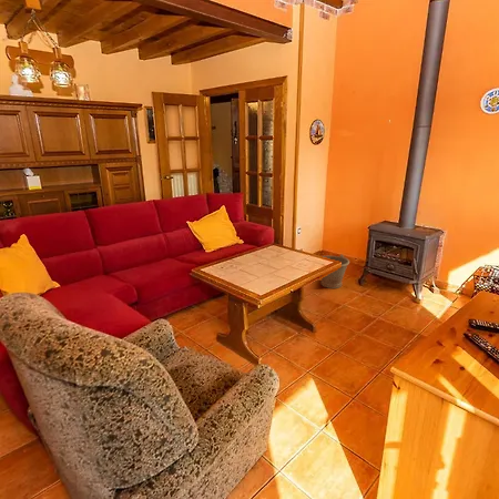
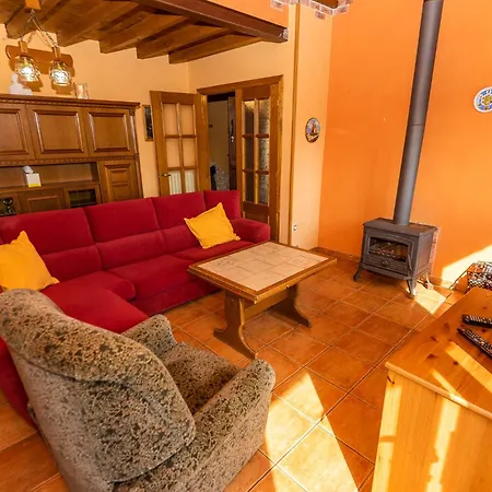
- bucket [319,253,350,289]
